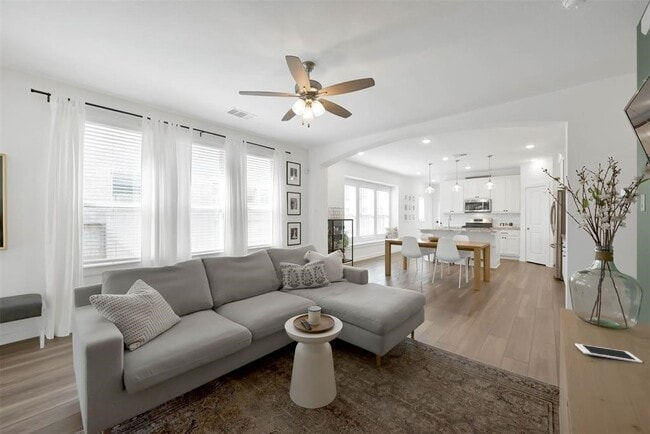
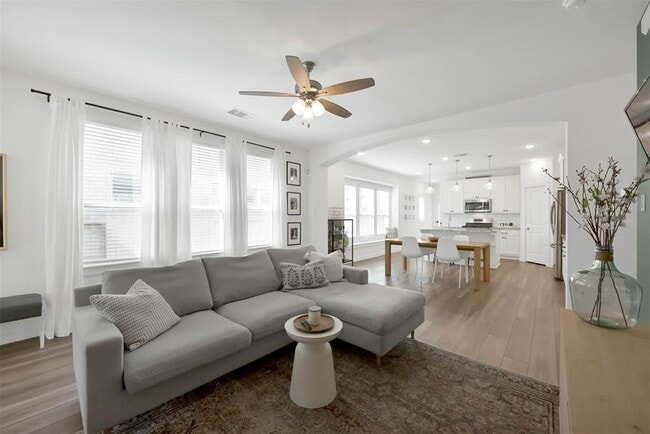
- cell phone [574,343,643,364]
